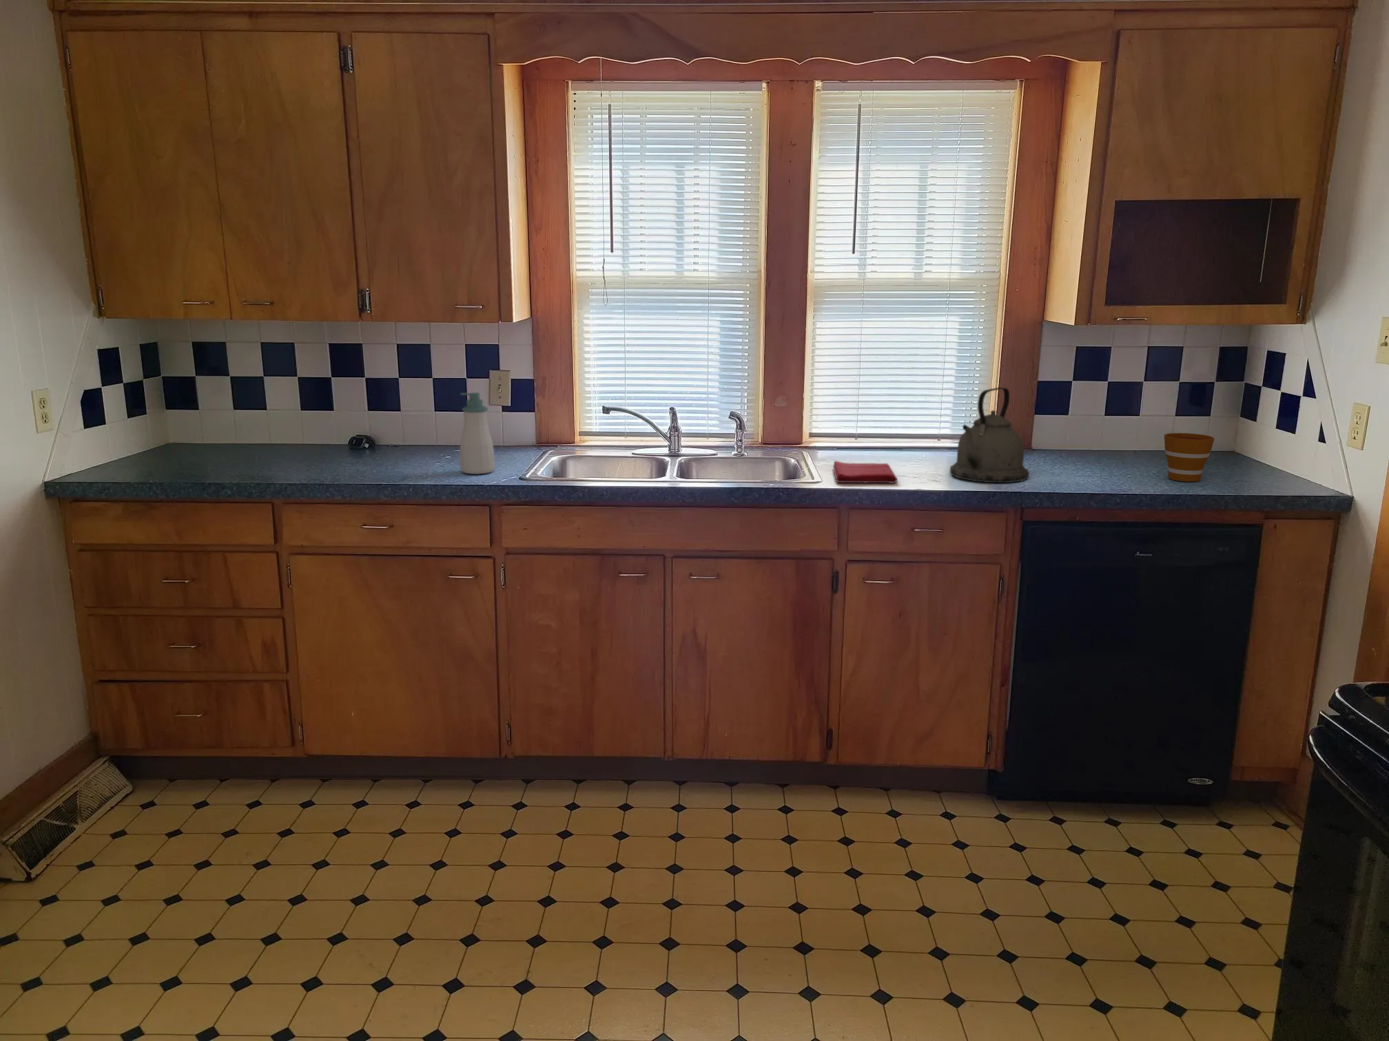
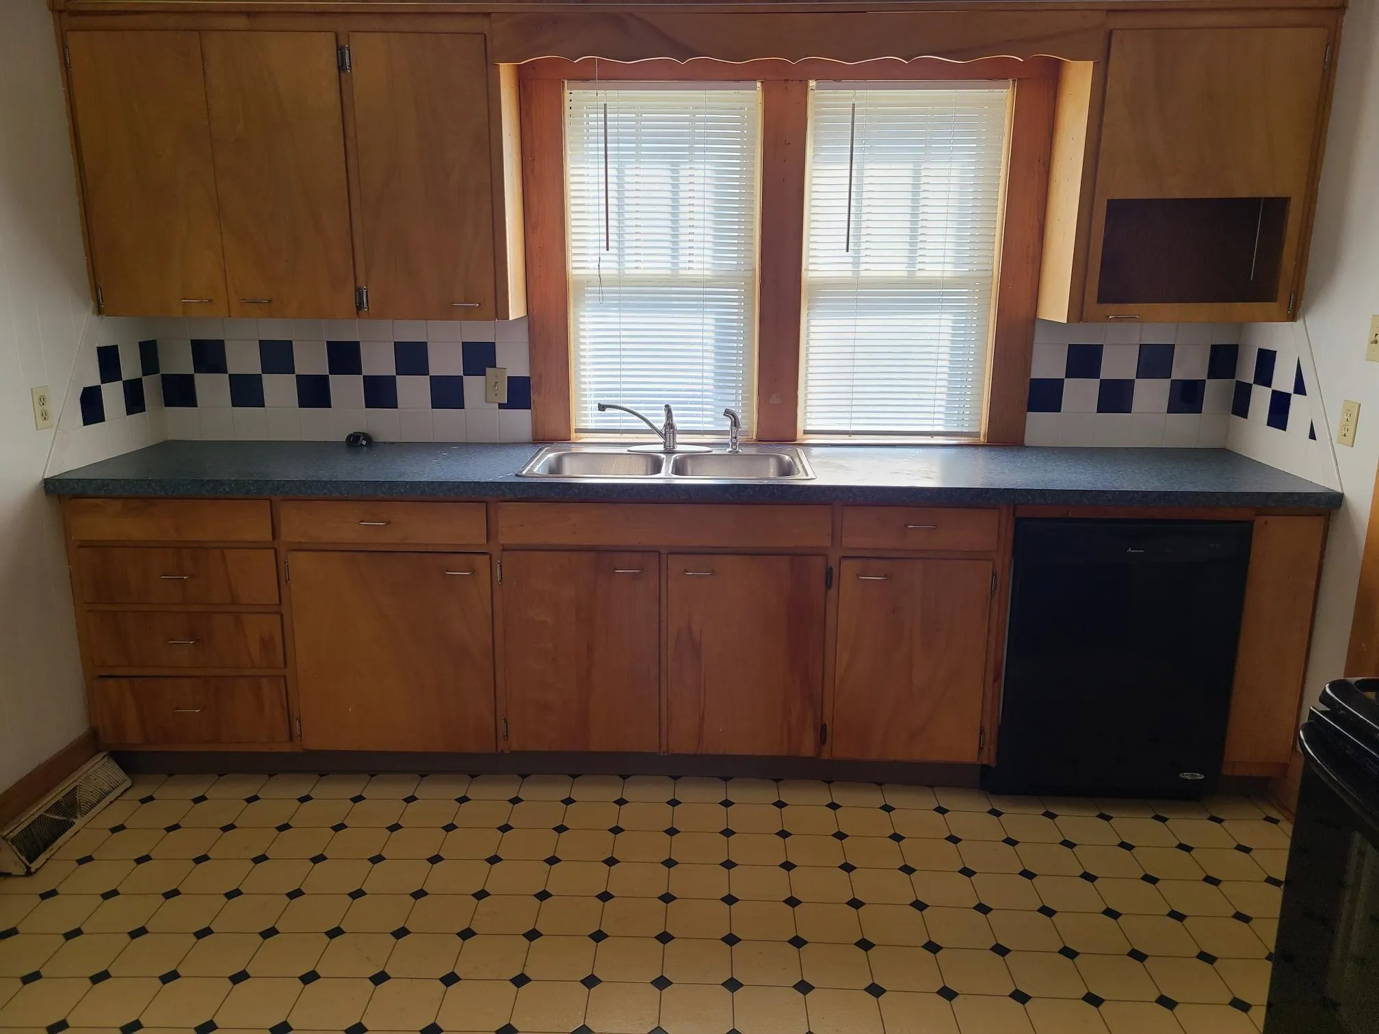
- kettle [948,387,1029,483]
- cup [1164,432,1215,482]
- dish towel [832,460,898,484]
- soap bottle [459,391,495,475]
